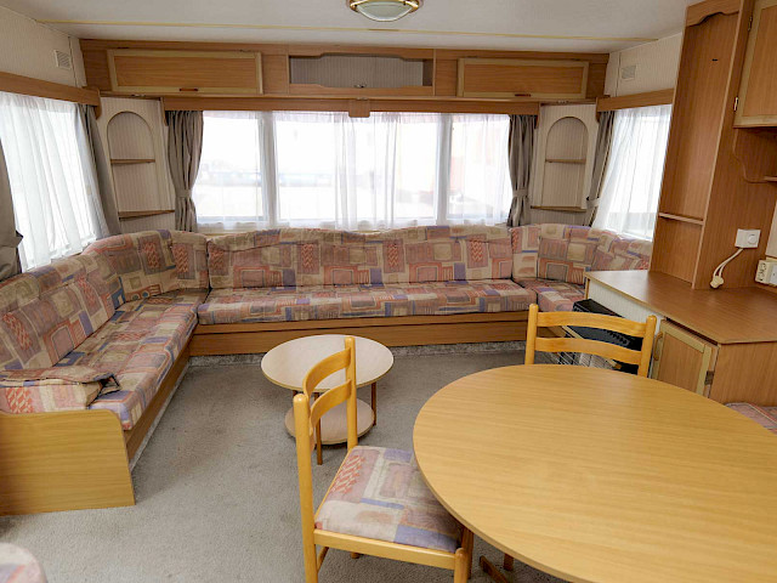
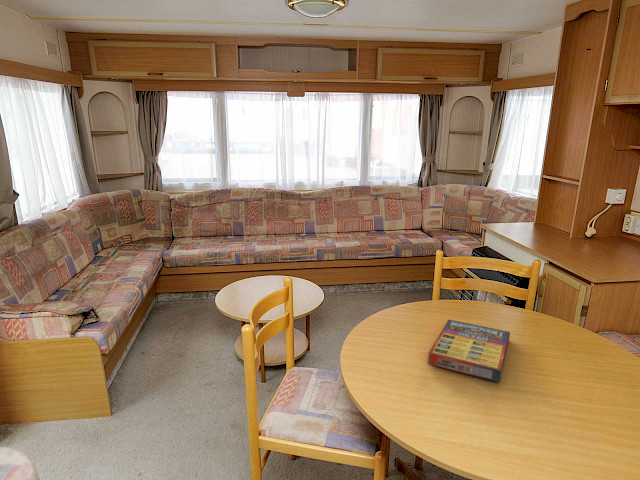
+ game compilation box [427,319,511,383]
